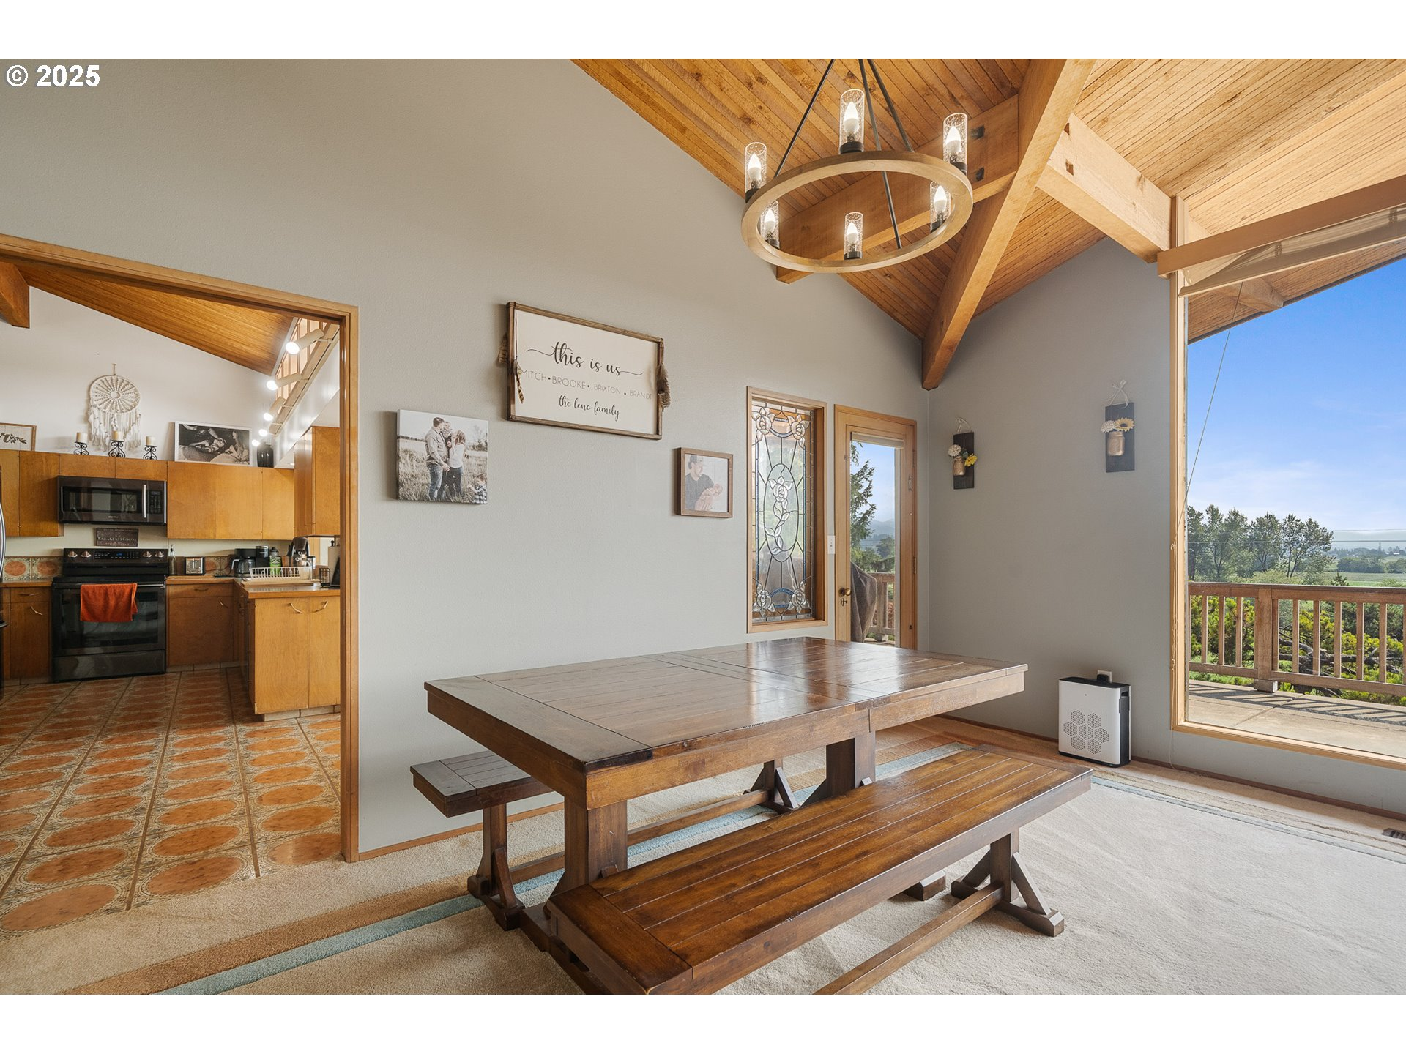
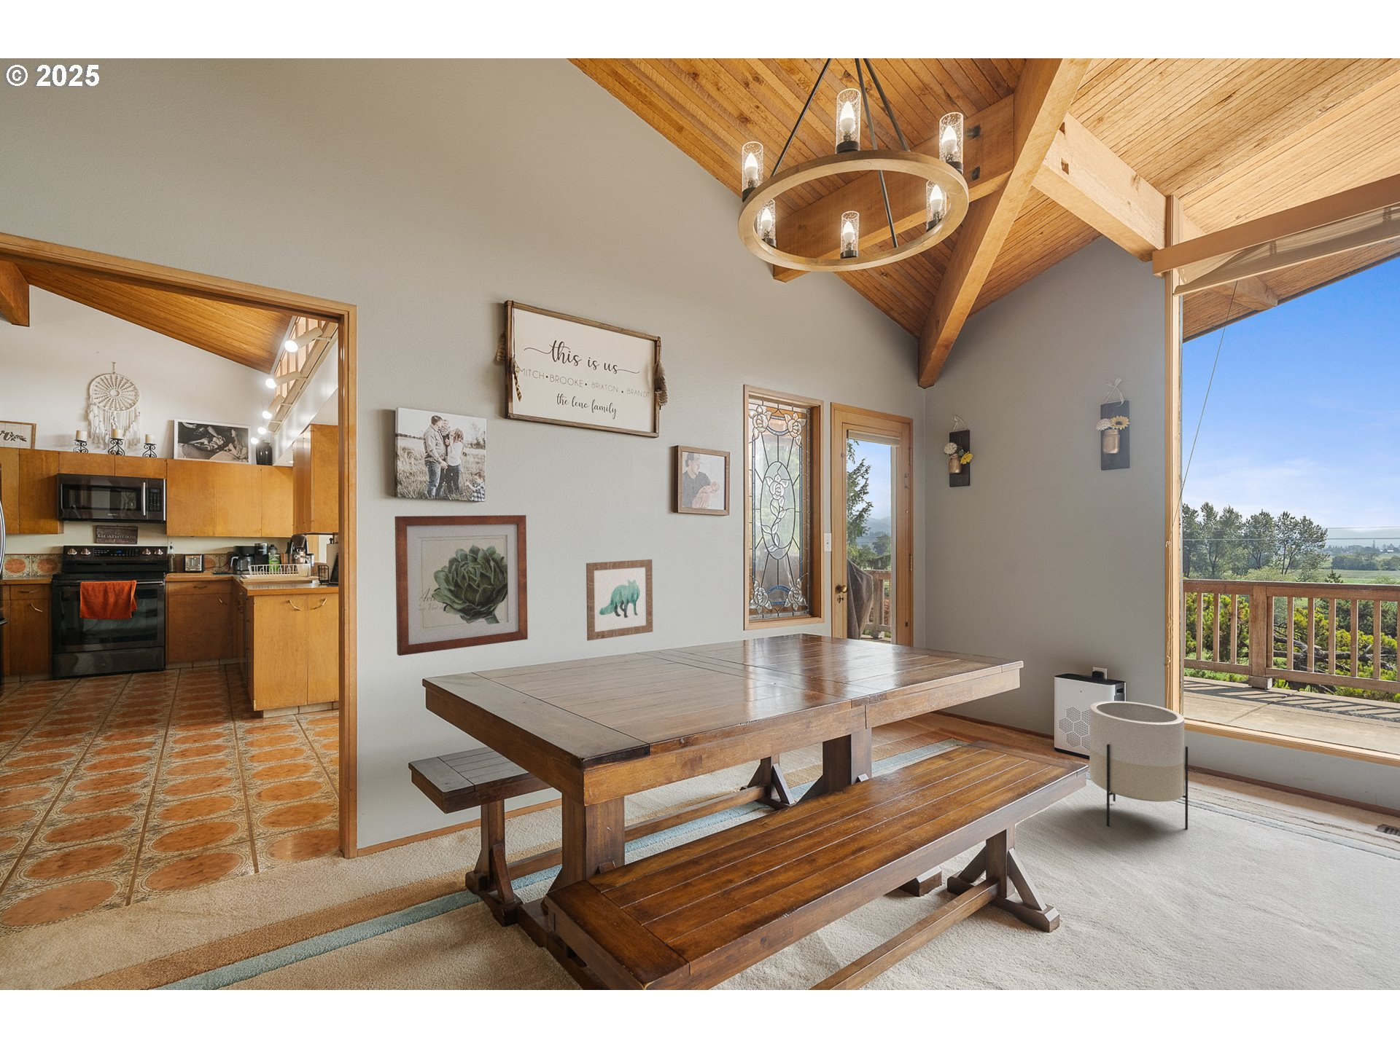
+ planter [1089,700,1188,830]
+ wall art [585,559,654,641]
+ wall art [394,515,529,657]
